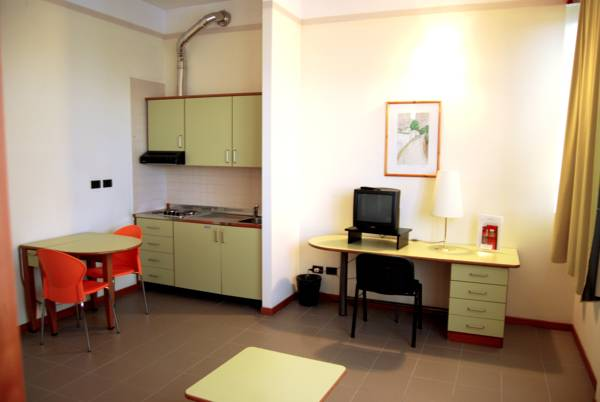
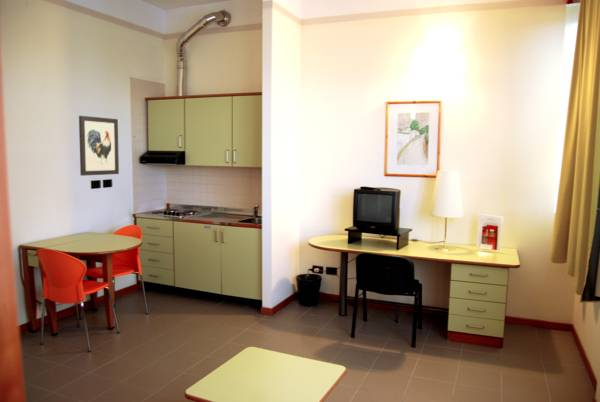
+ wall art [78,115,120,177]
